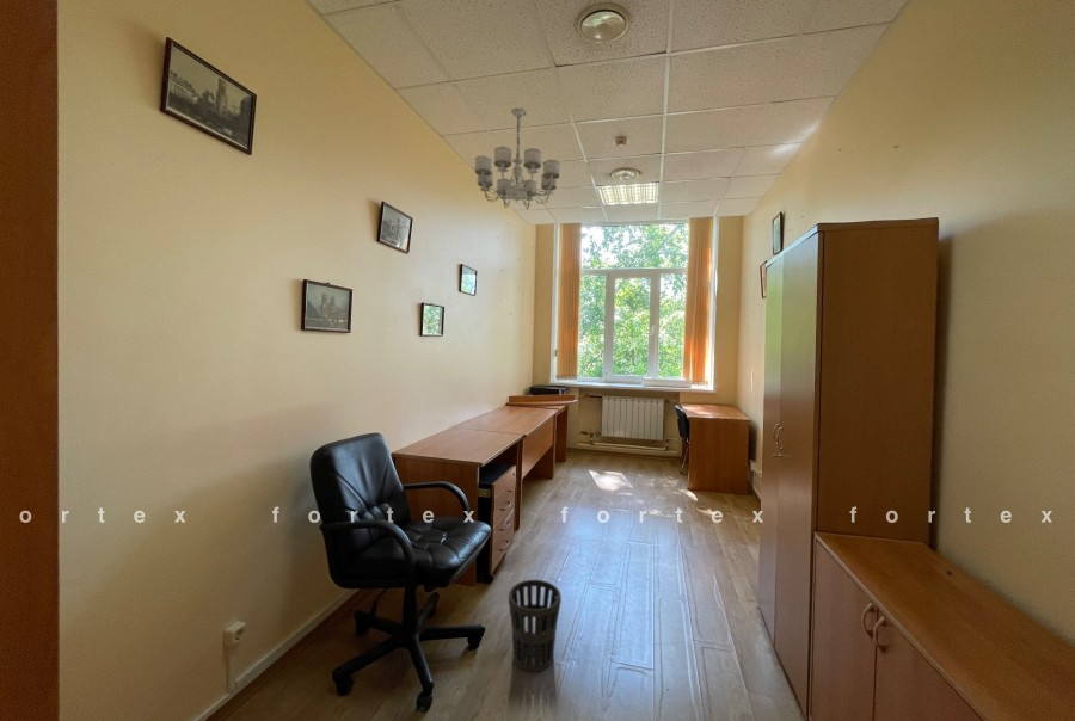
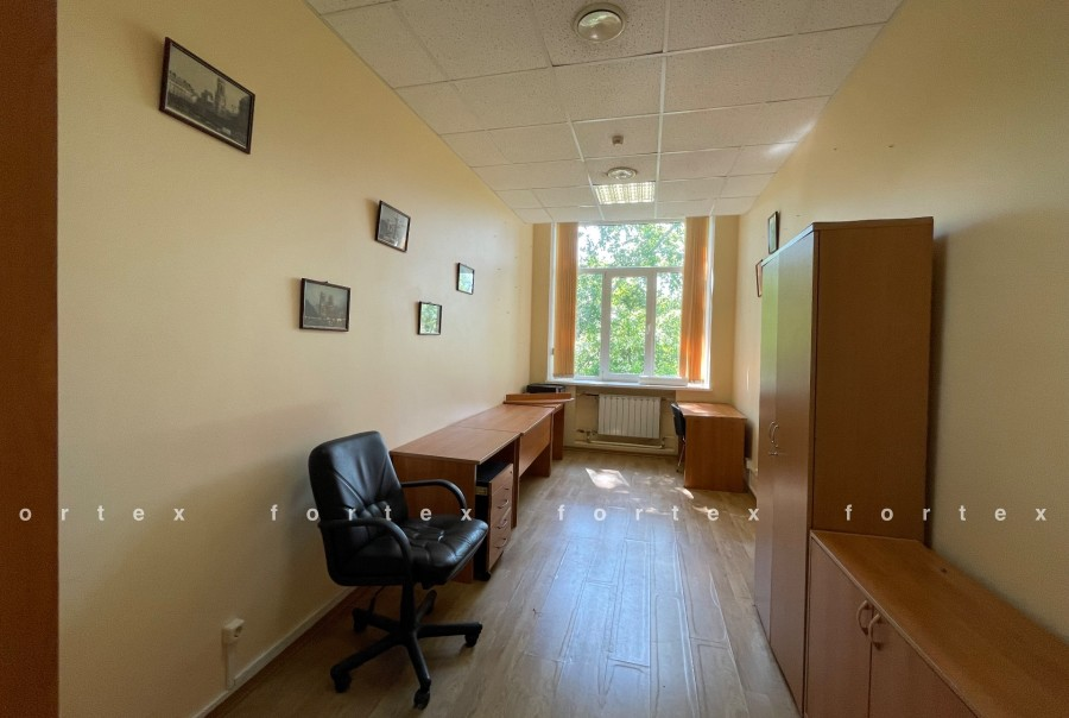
- chandelier [473,107,561,210]
- wastebasket [508,579,563,673]
